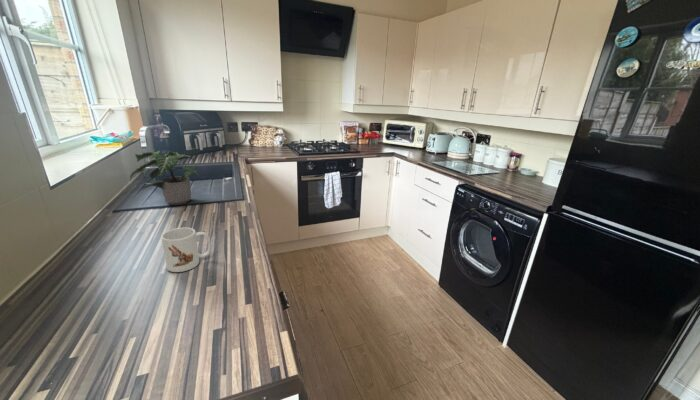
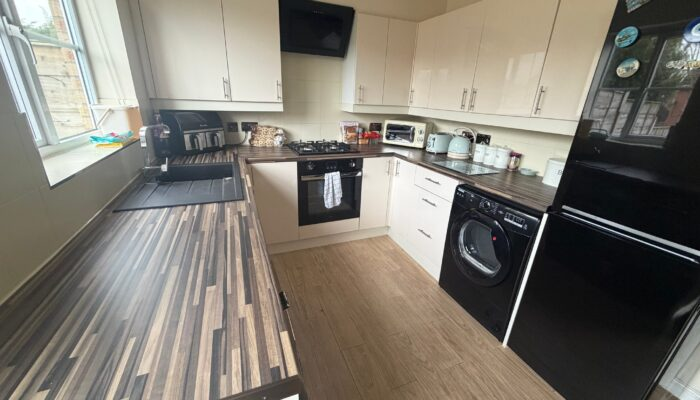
- mug [160,227,212,273]
- potted plant [129,150,200,206]
